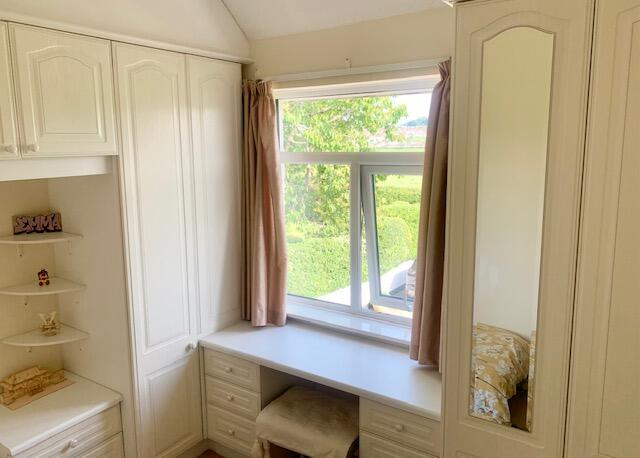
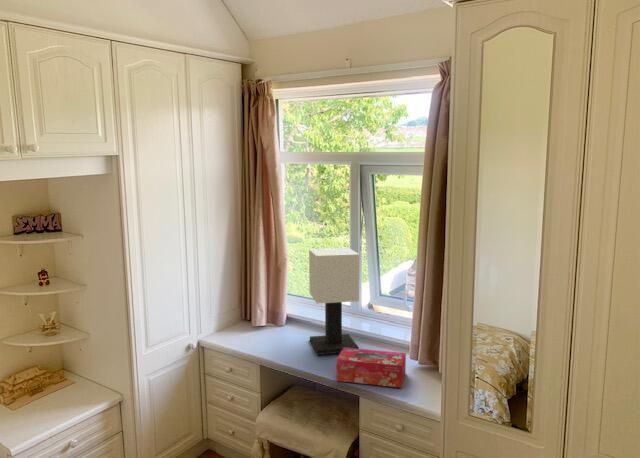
+ tissue box [335,348,407,389]
+ table lamp [308,247,360,356]
